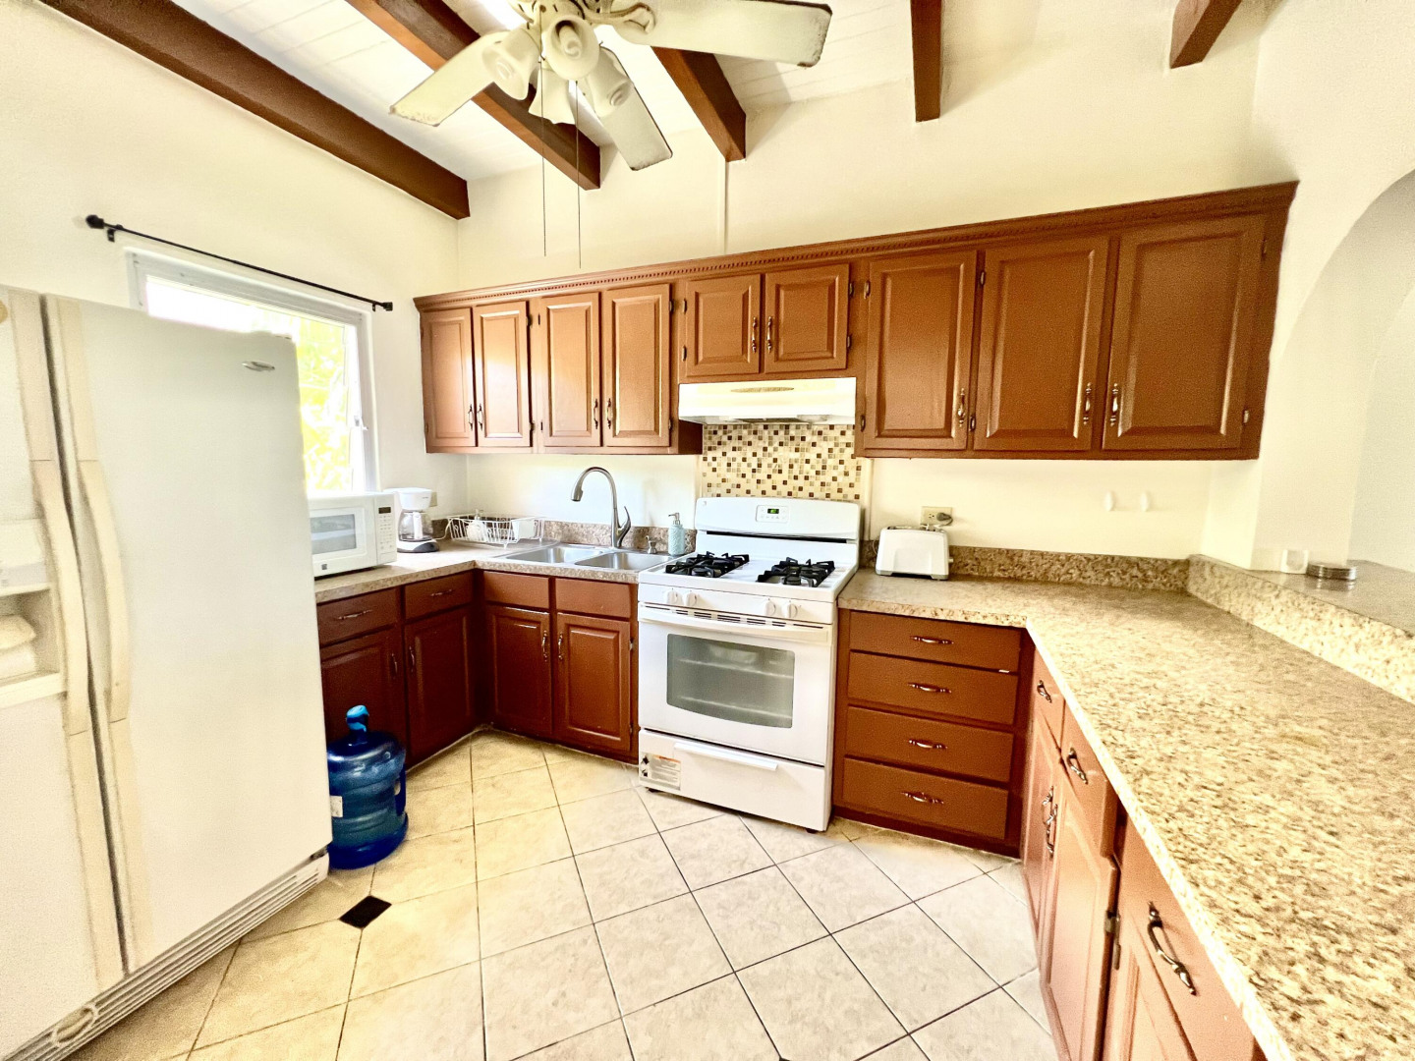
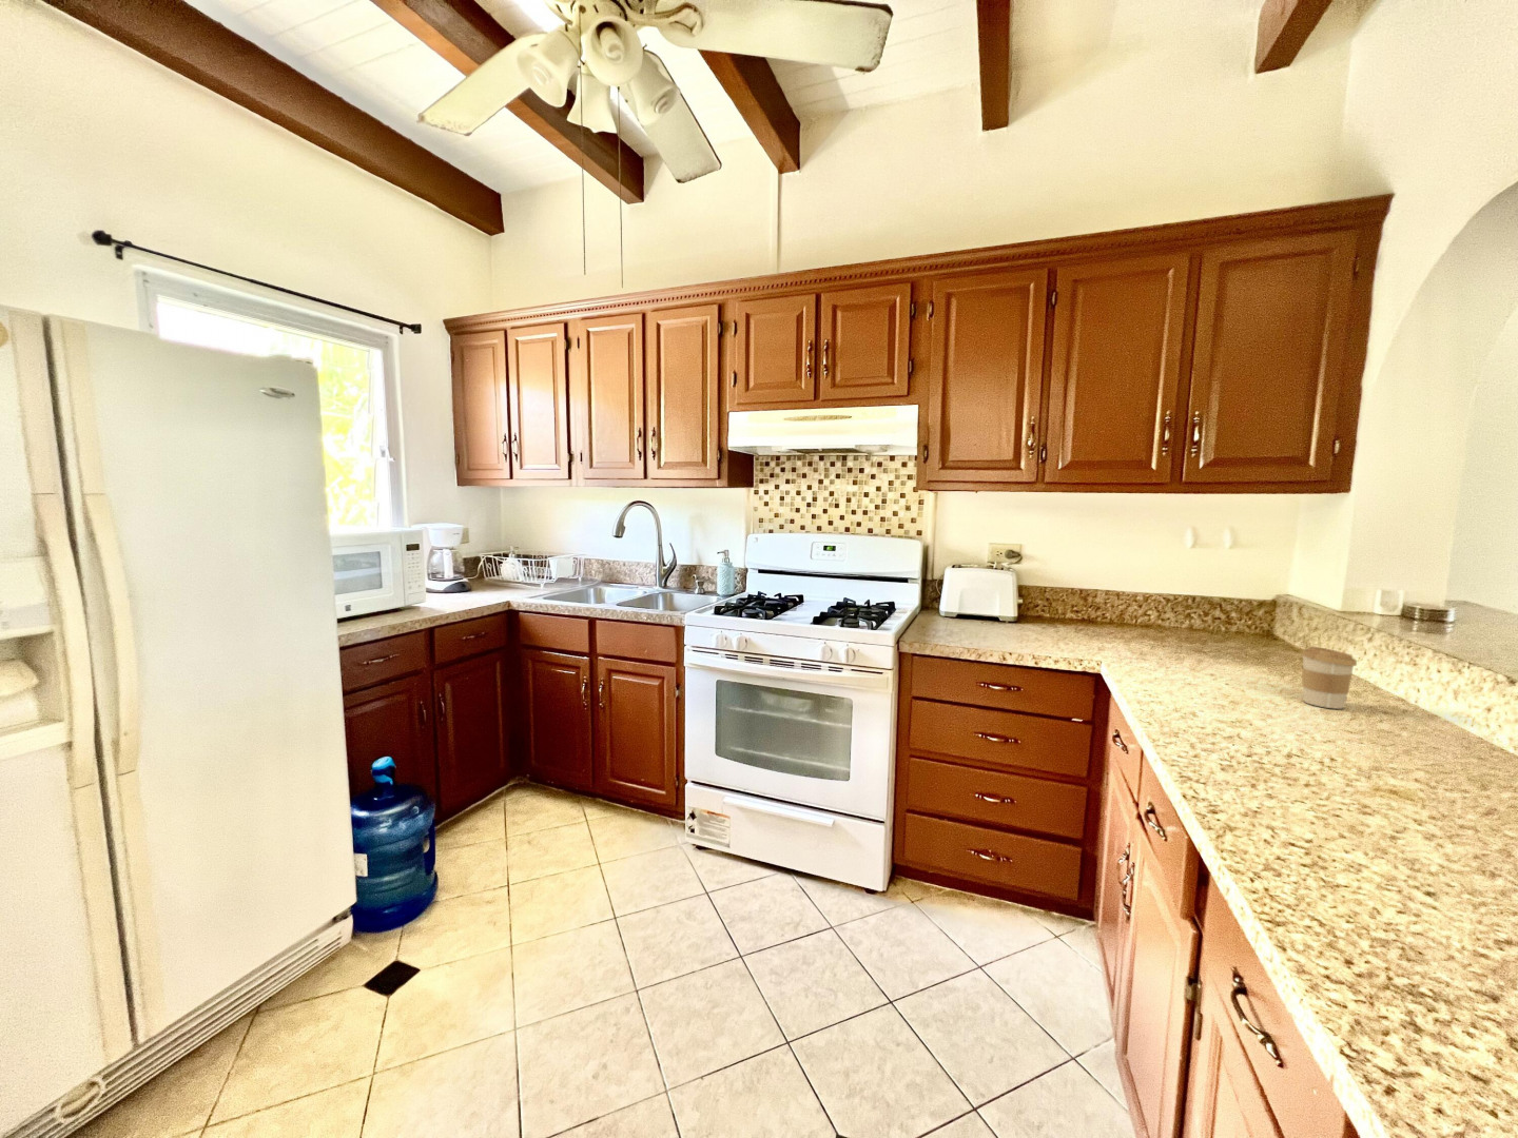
+ coffee cup [1299,644,1358,710]
